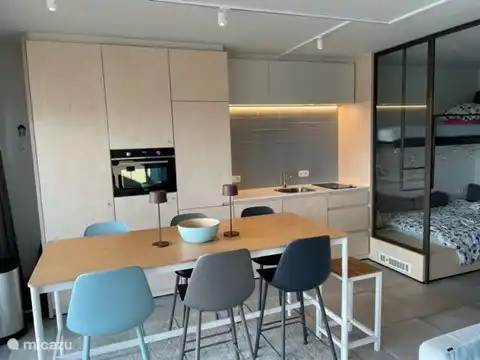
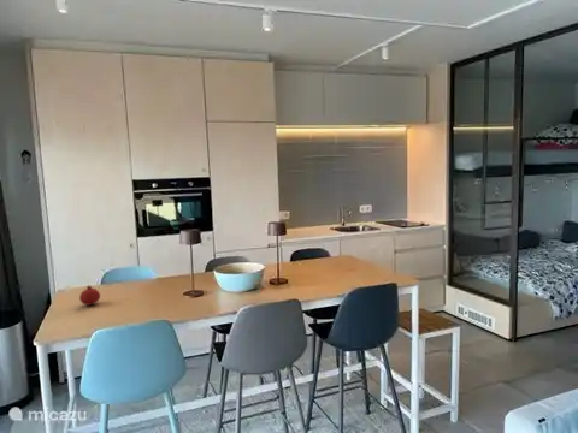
+ fruit [78,285,101,307]
